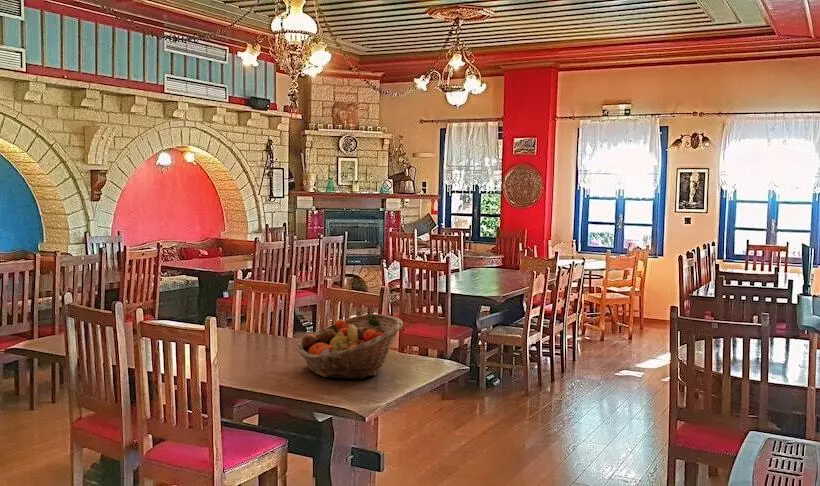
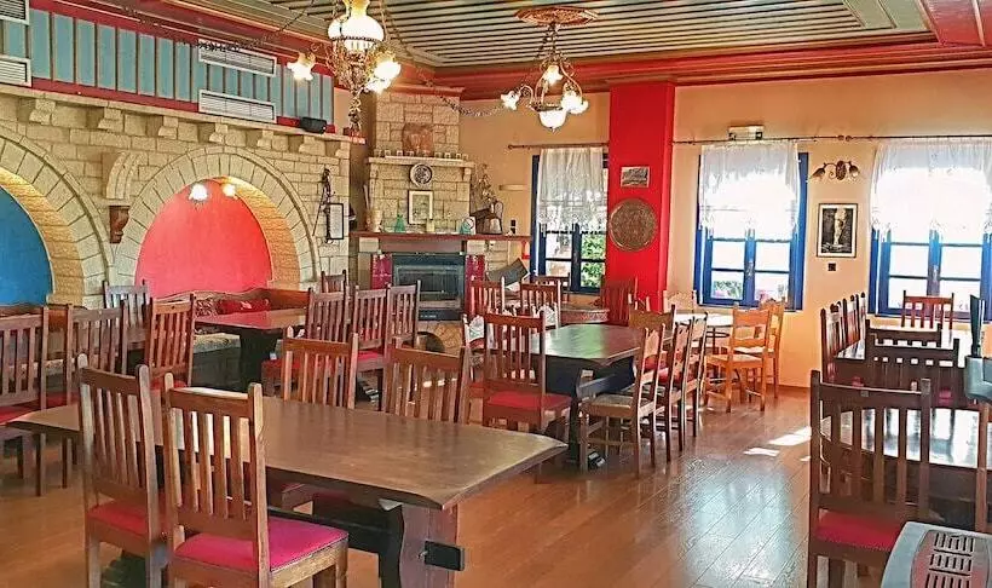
- fruit basket [296,313,404,380]
